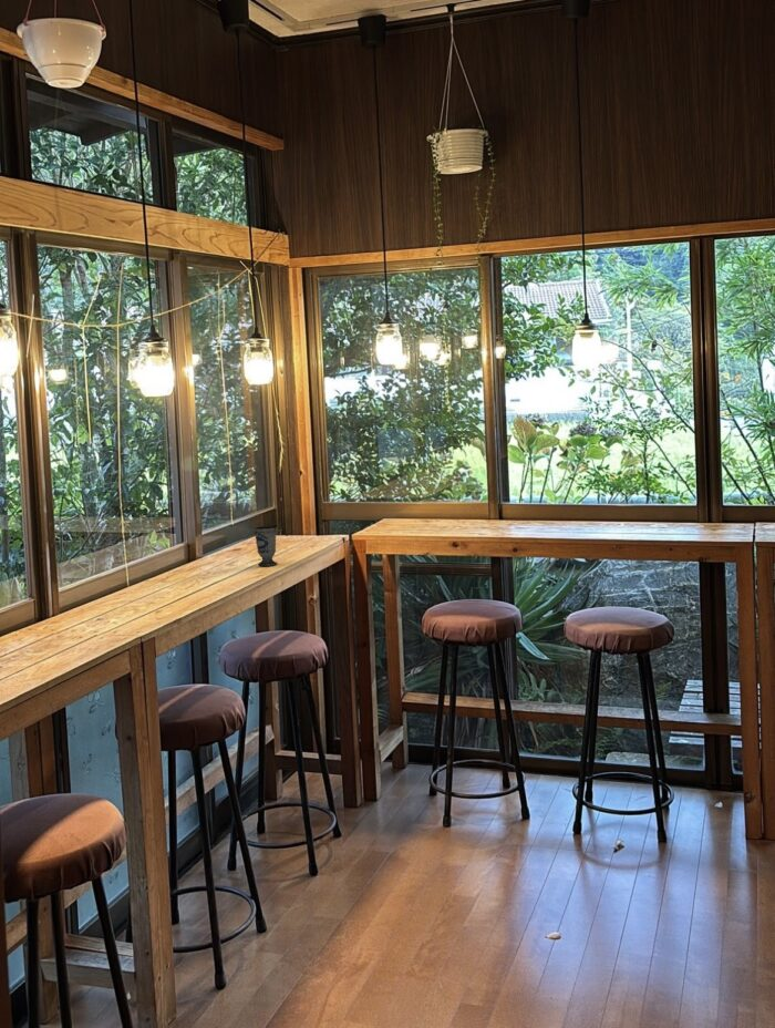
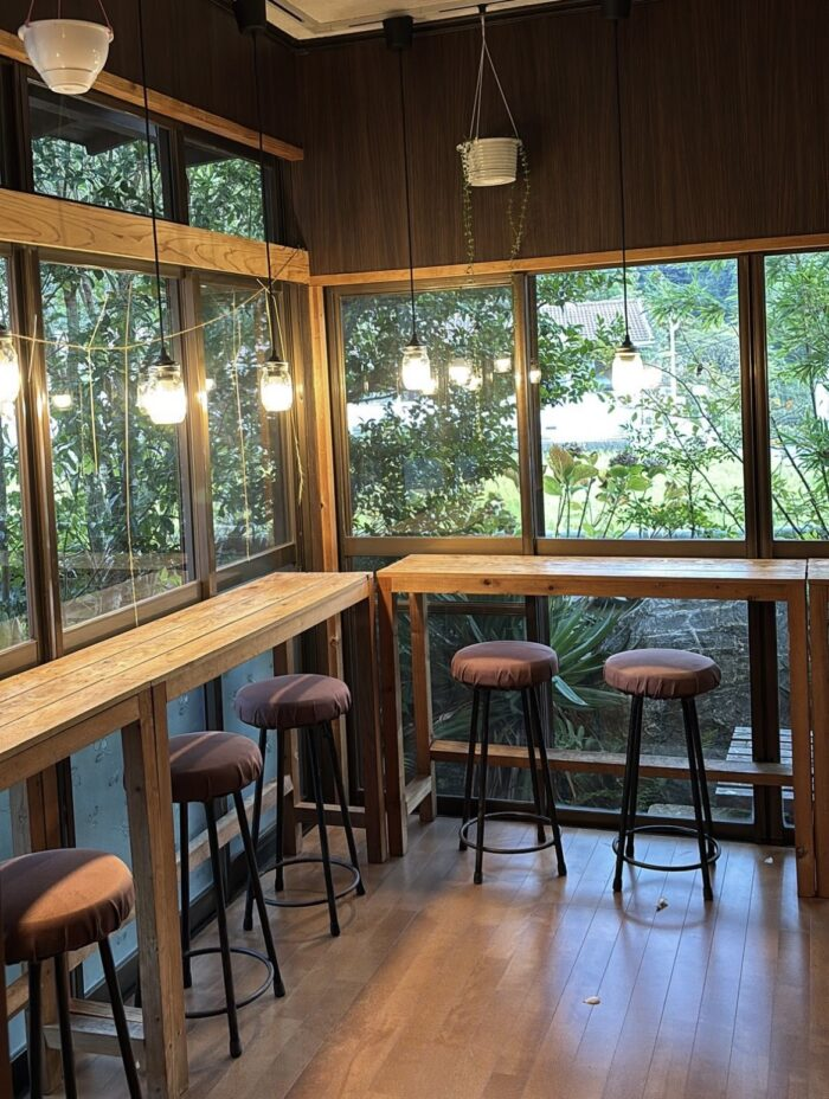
- cup [254,525,278,567]
